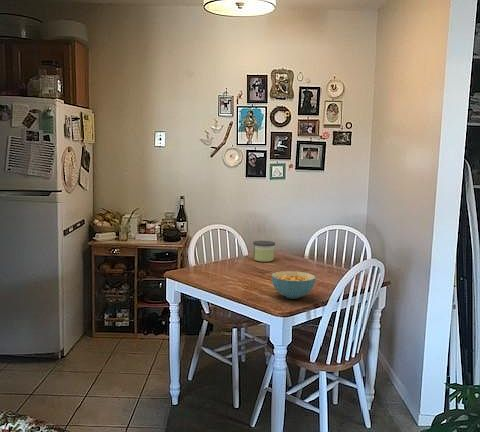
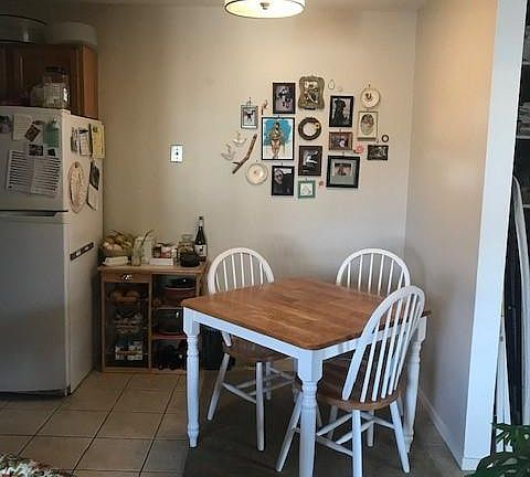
- cereal bowl [271,270,316,300]
- candle [252,240,276,263]
